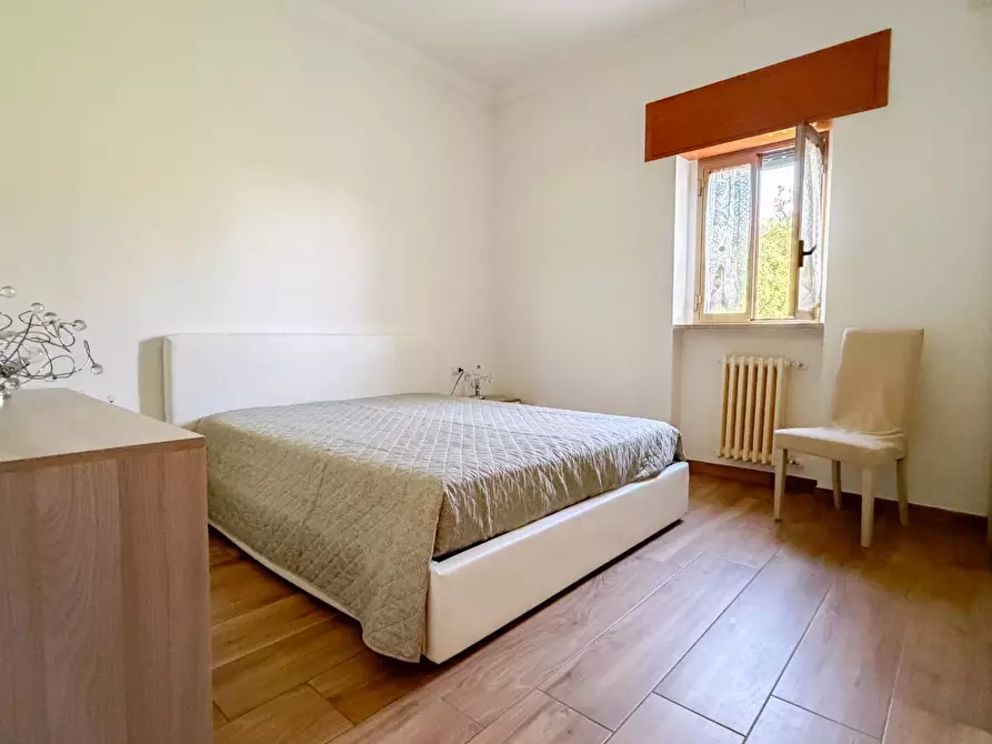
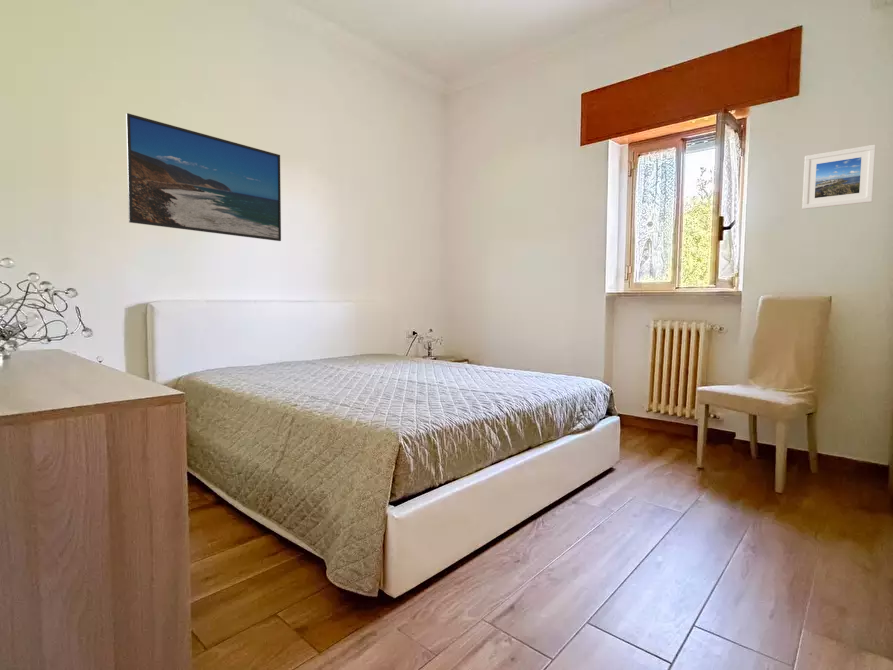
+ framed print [125,112,282,242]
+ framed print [801,144,877,210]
